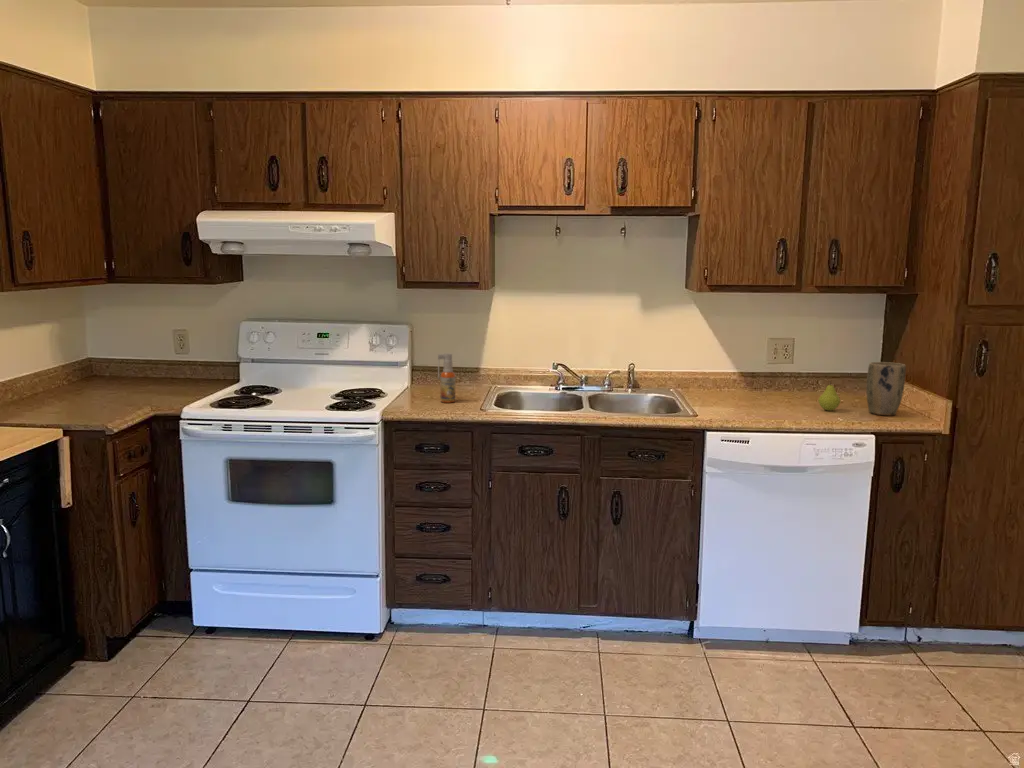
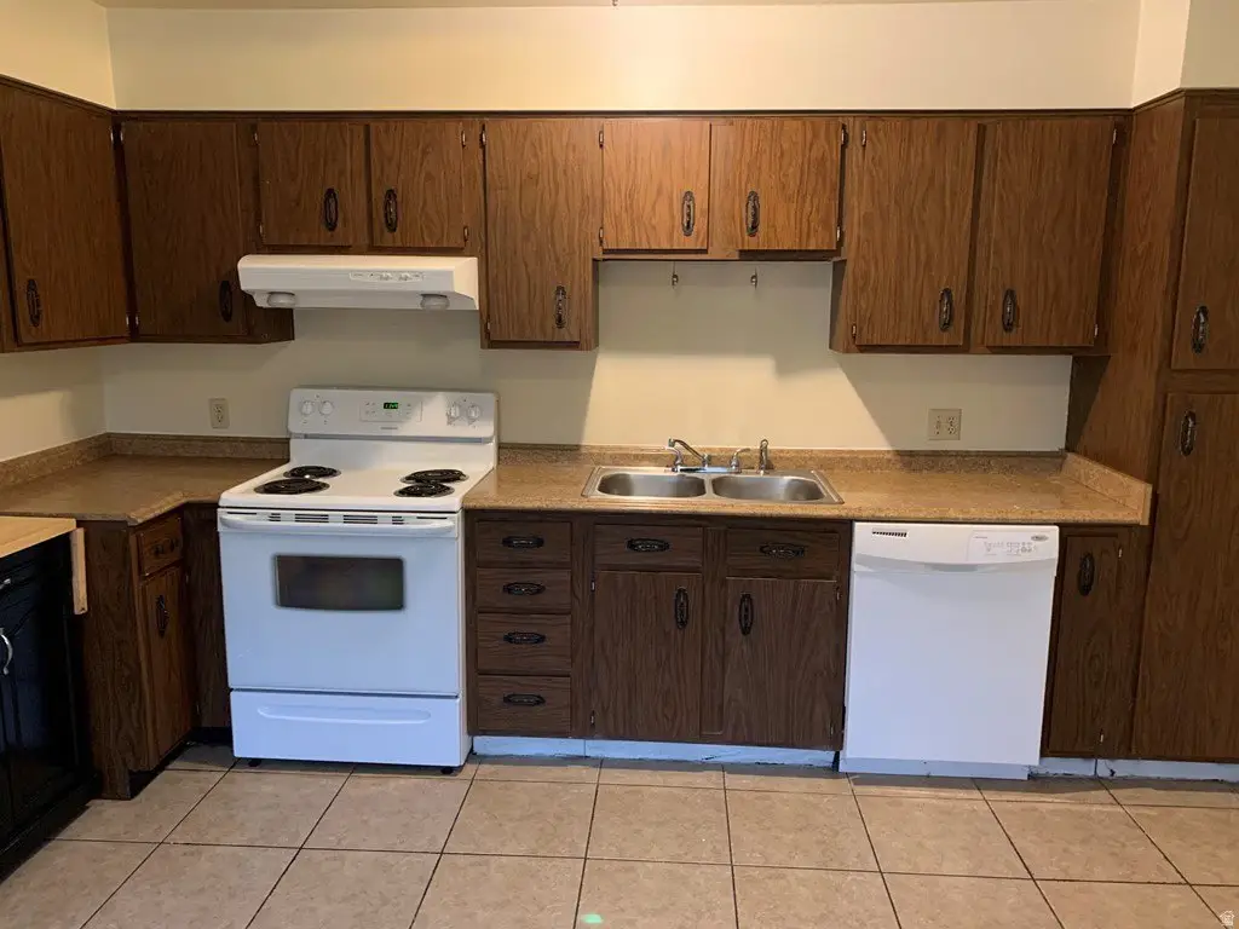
- spray bottle [437,352,456,404]
- plant pot [865,361,907,416]
- fruit [818,381,841,411]
